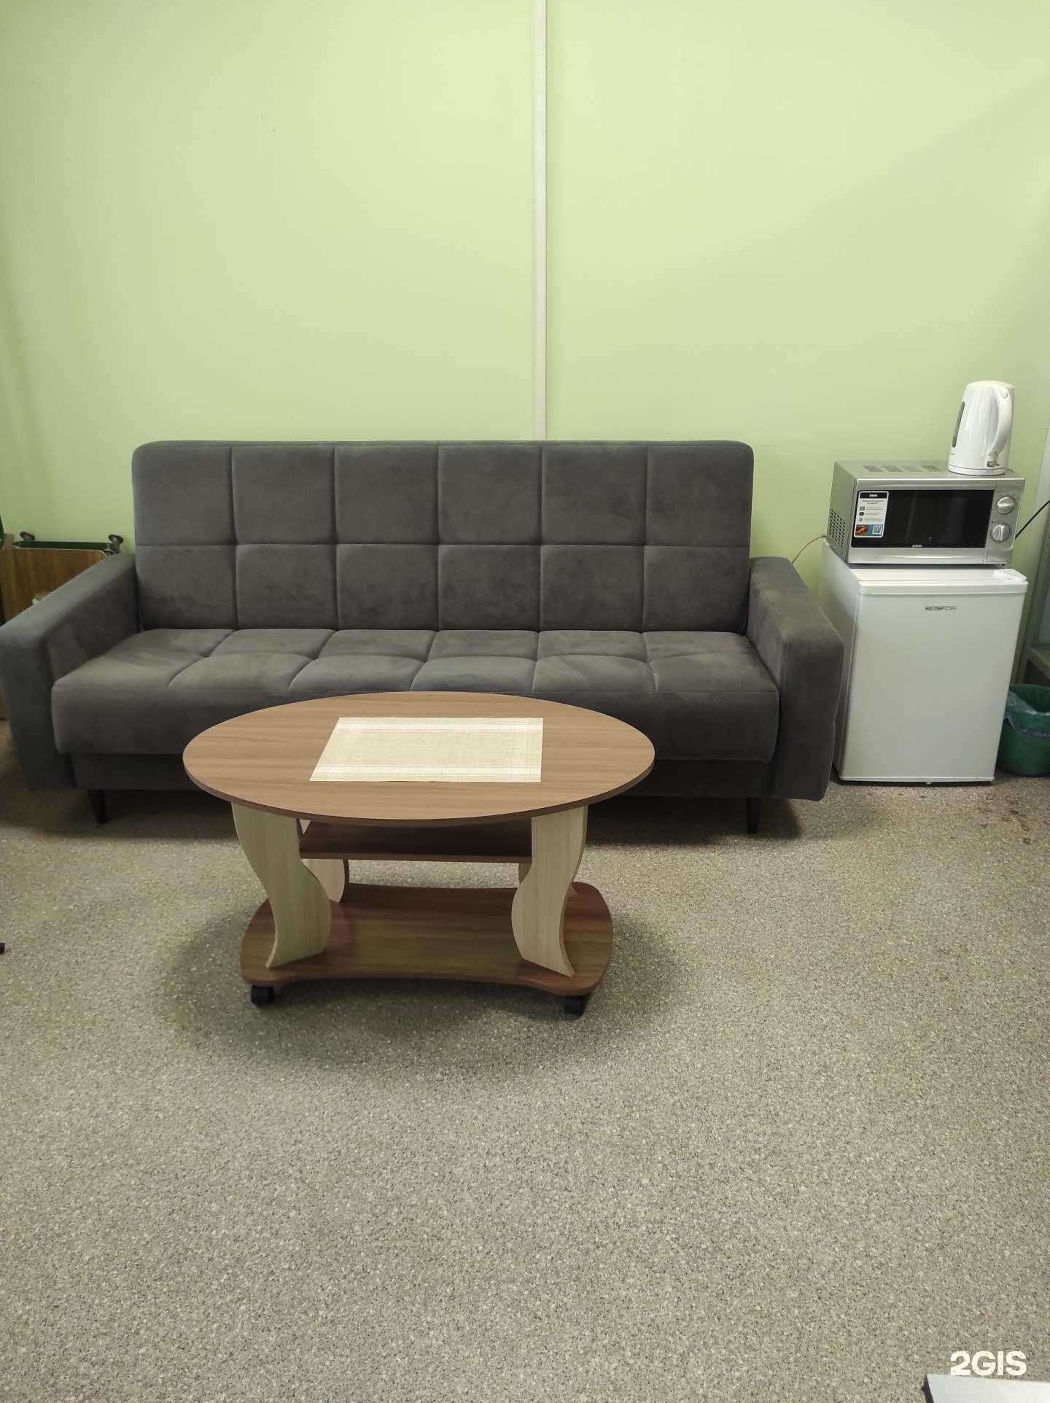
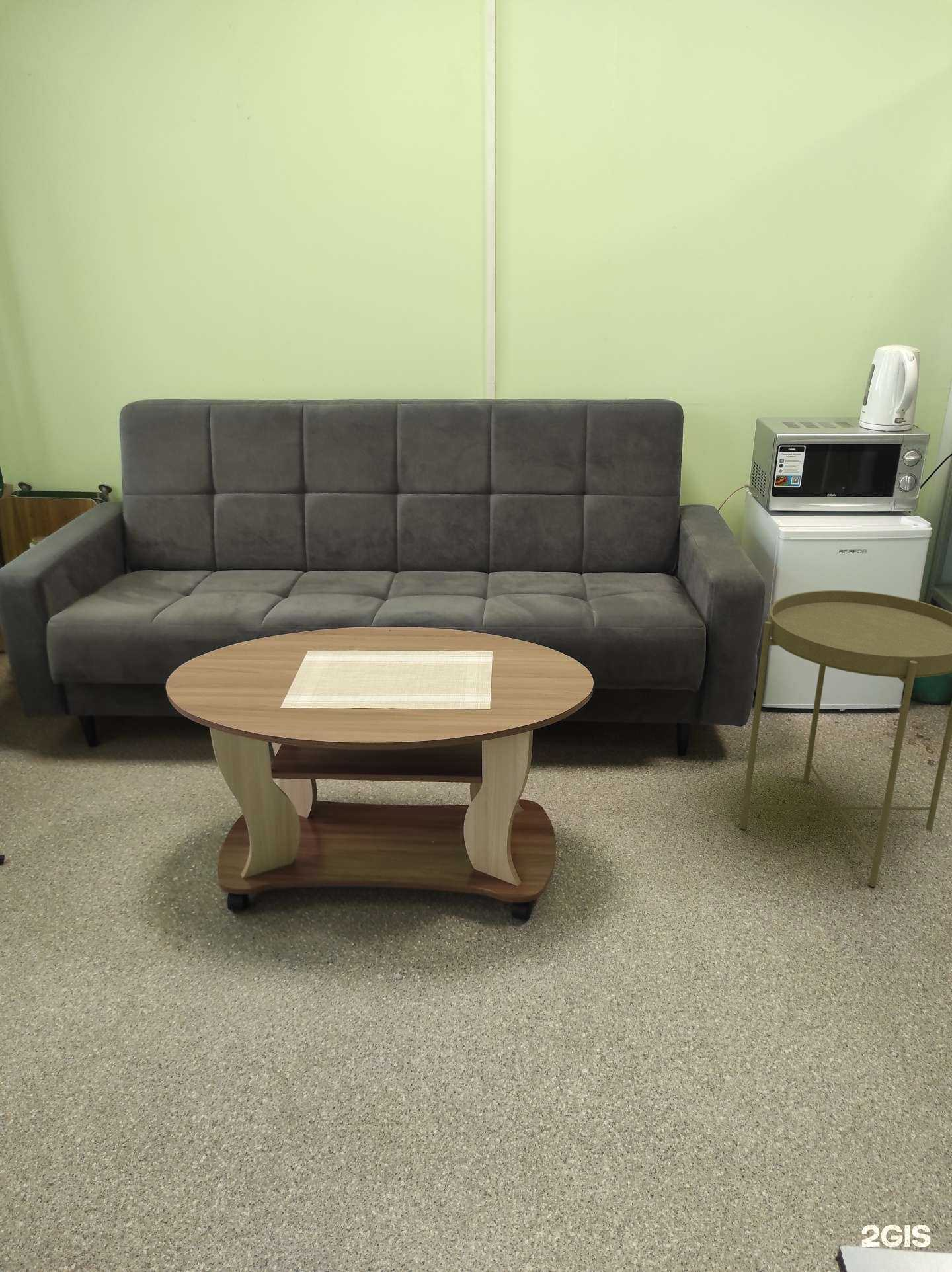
+ side table [740,590,952,887]
